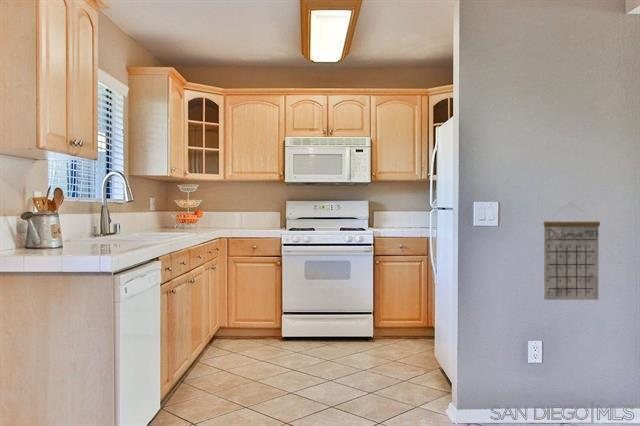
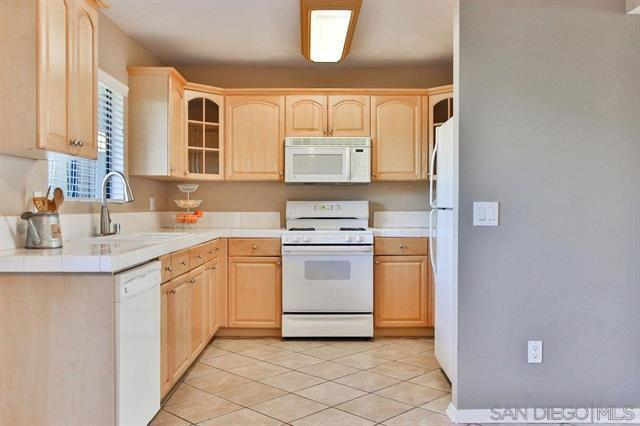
- calendar [542,202,601,301]
